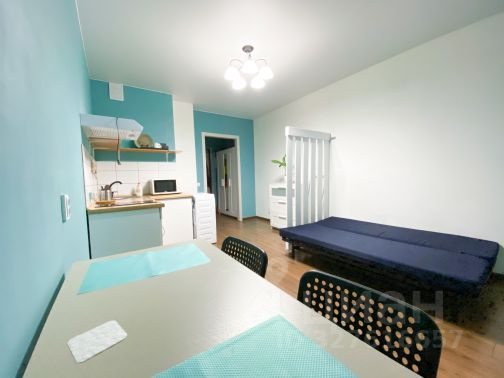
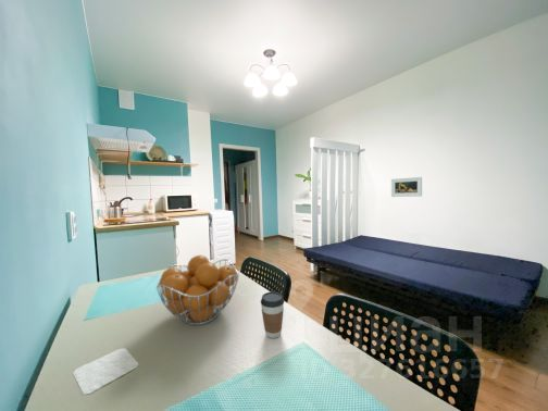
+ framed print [390,176,423,198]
+ fruit basket [155,254,240,326]
+ coffee cup [260,290,285,339]
